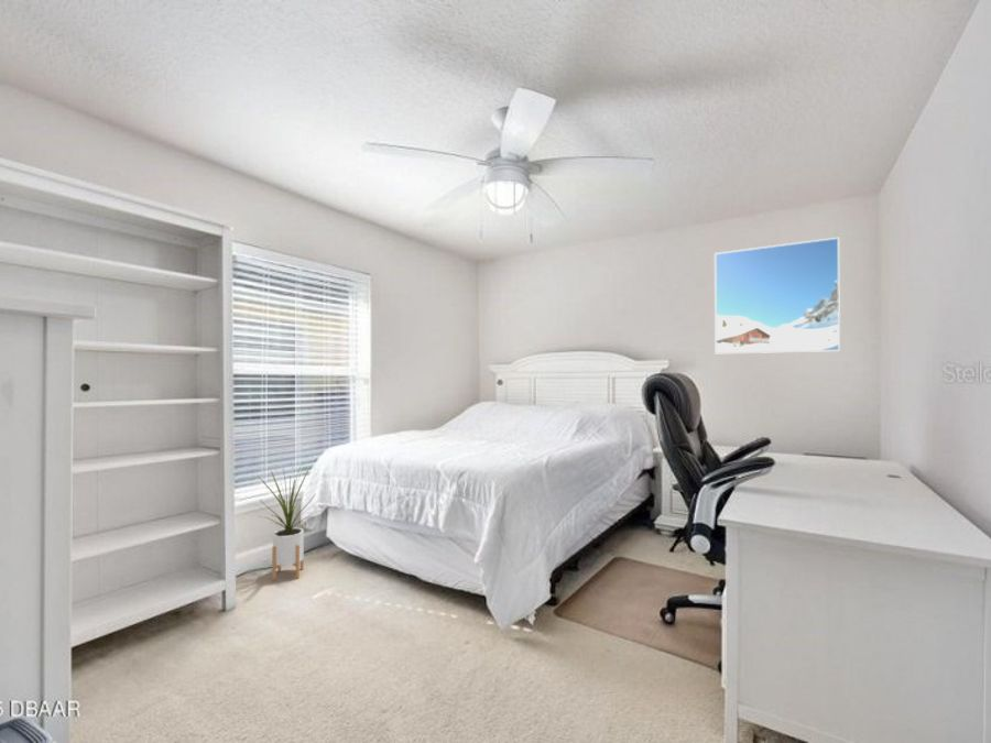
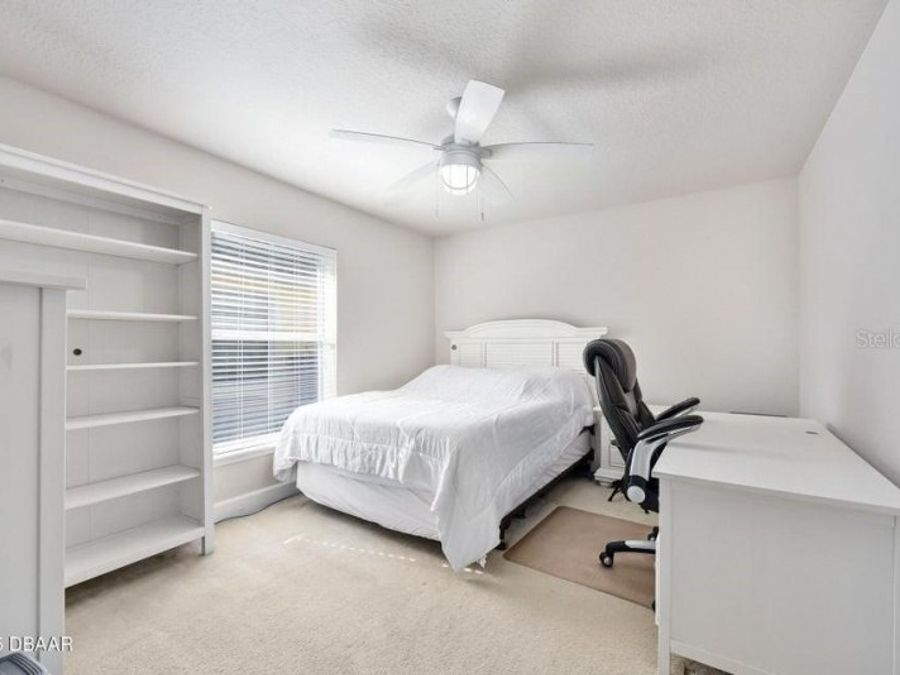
- house plant [257,460,319,581]
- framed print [714,237,841,354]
